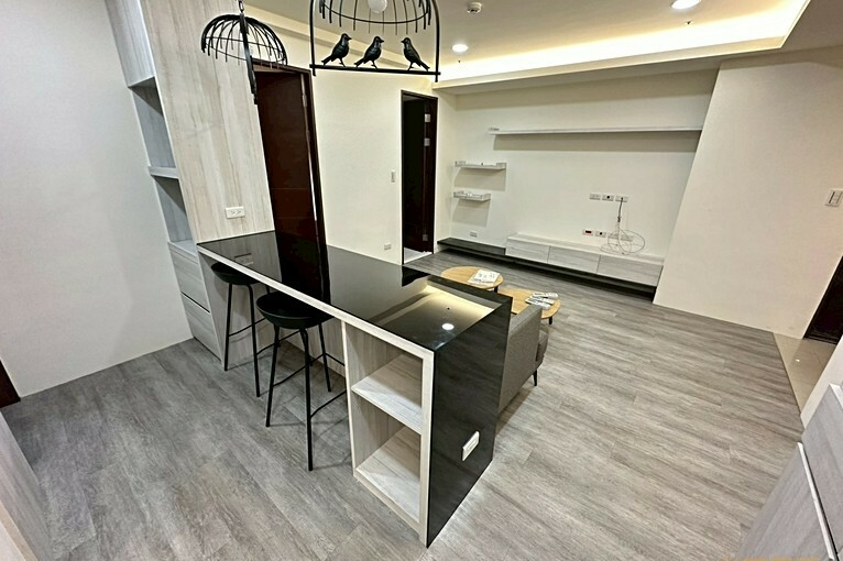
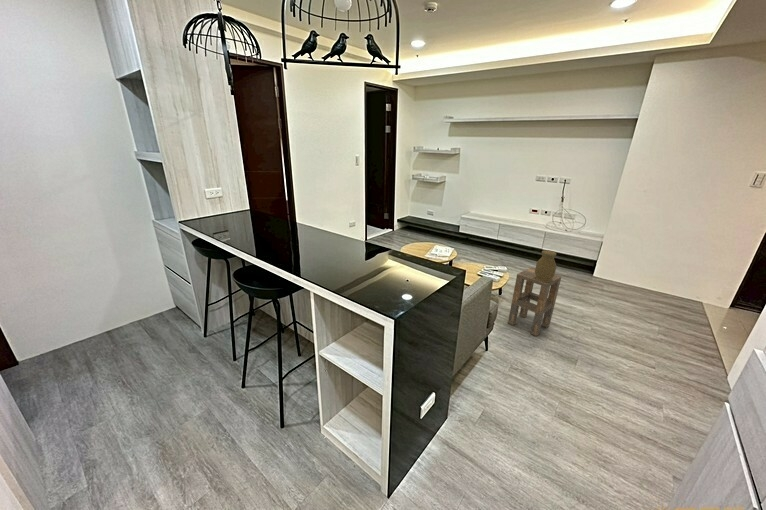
+ decorative jar [534,249,558,283]
+ side table [507,266,562,337]
